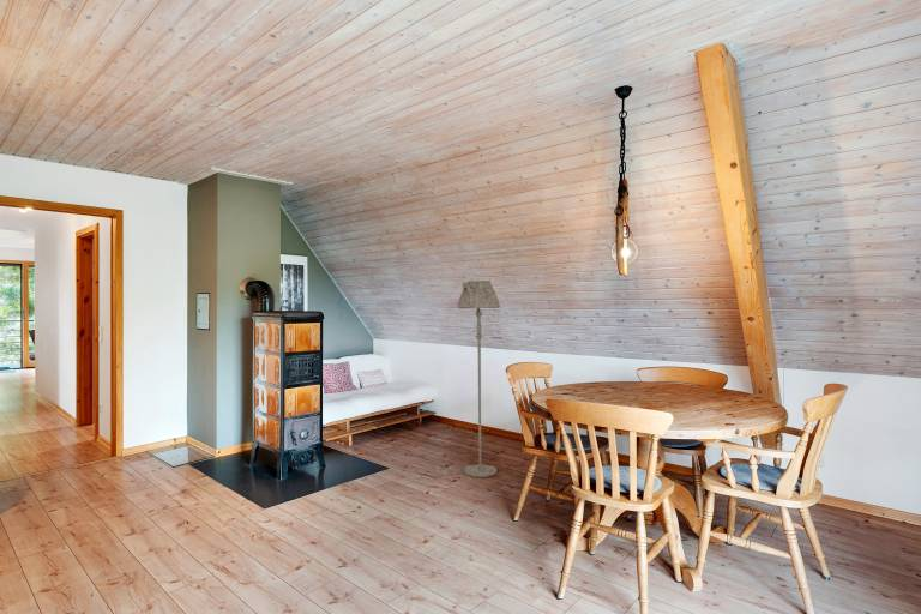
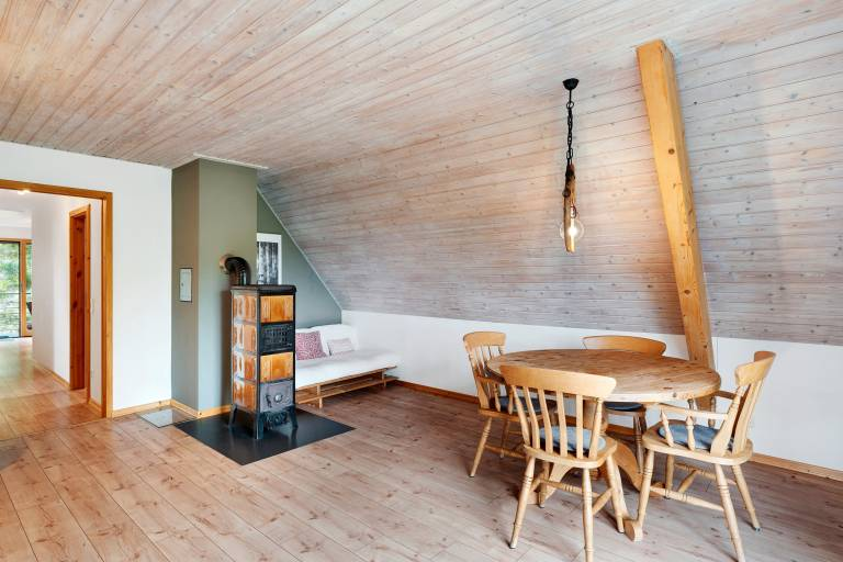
- floor lamp [457,279,501,478]
